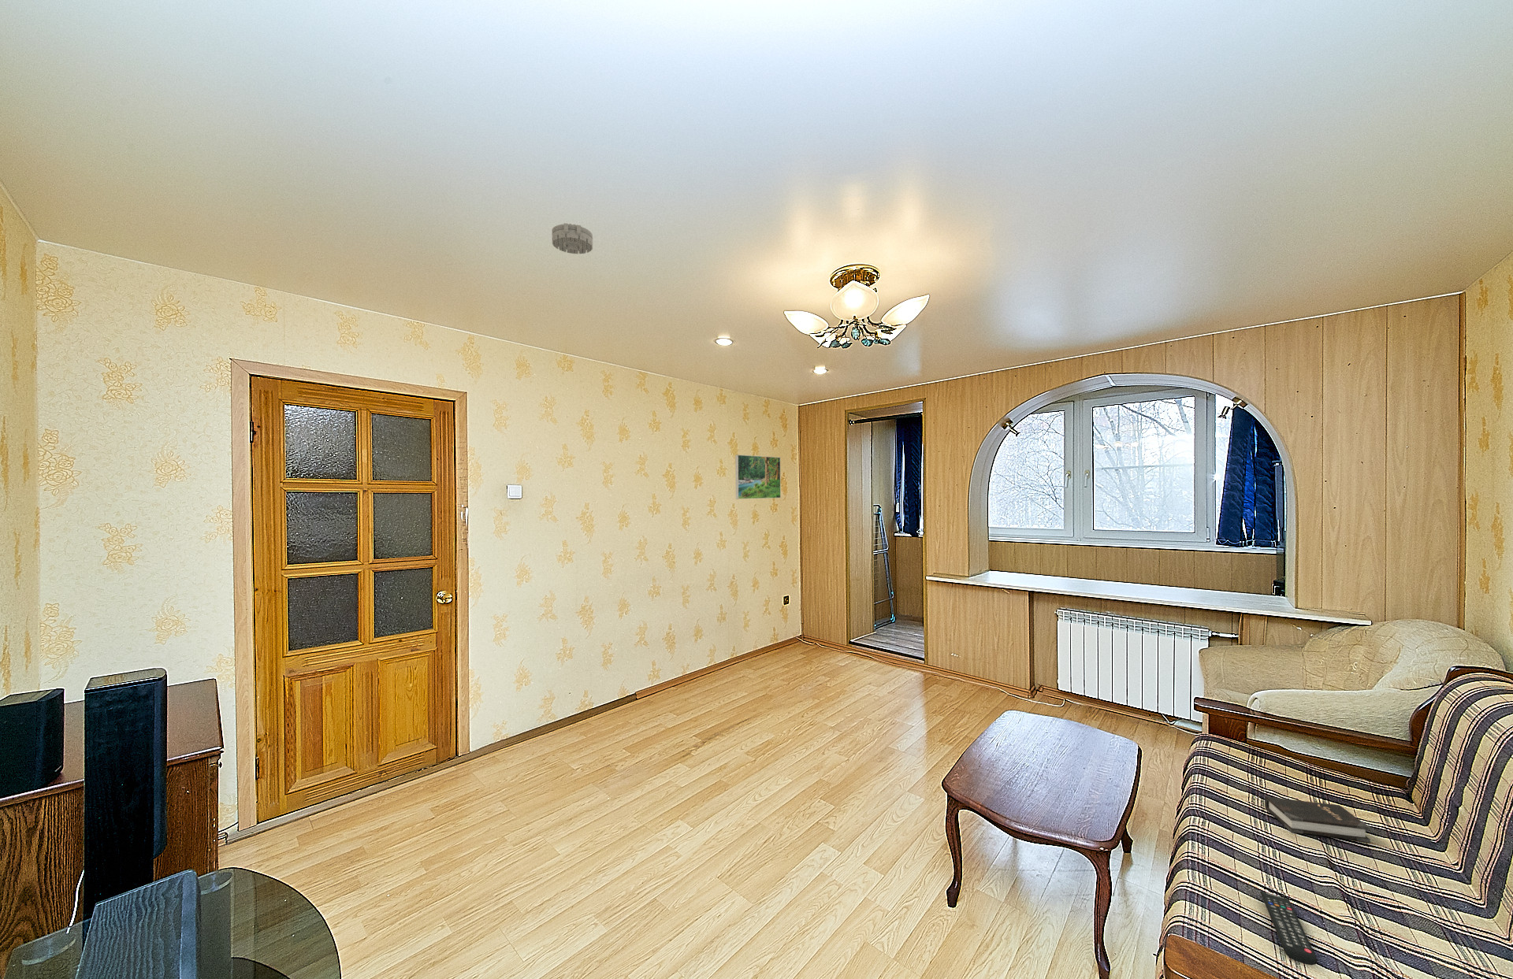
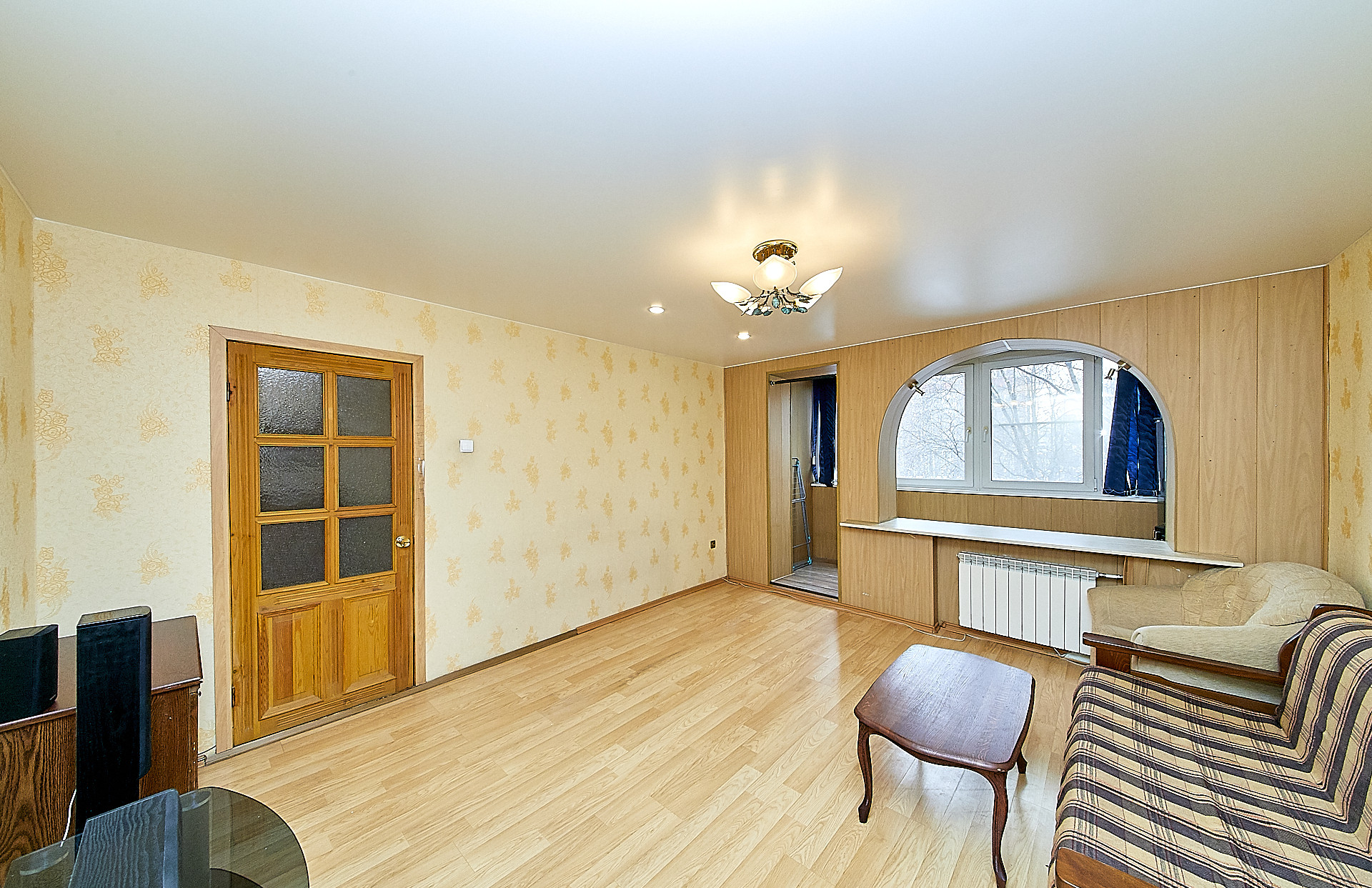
- smoke detector [550,222,593,255]
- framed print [734,453,782,501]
- hardback book [1264,796,1371,843]
- remote control [1259,890,1318,966]
